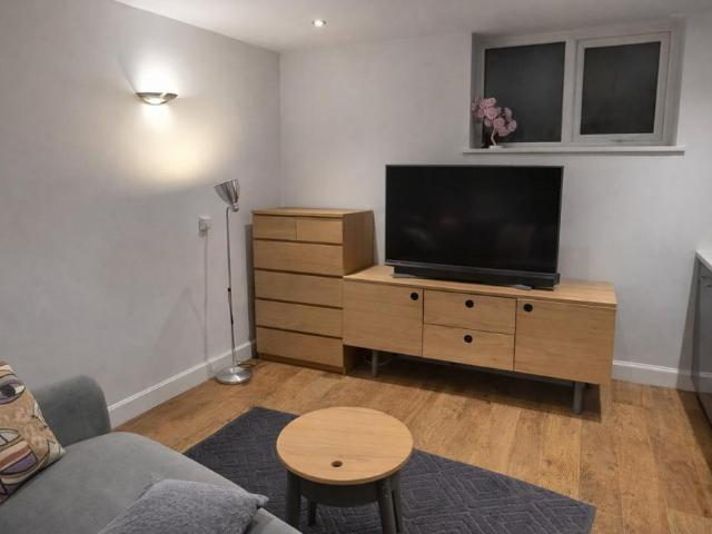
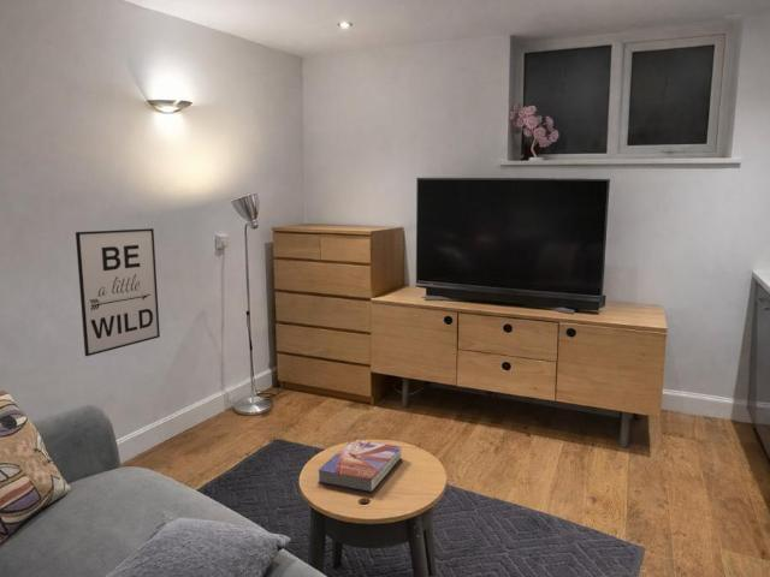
+ textbook [316,439,403,493]
+ wall art [75,227,161,357]
